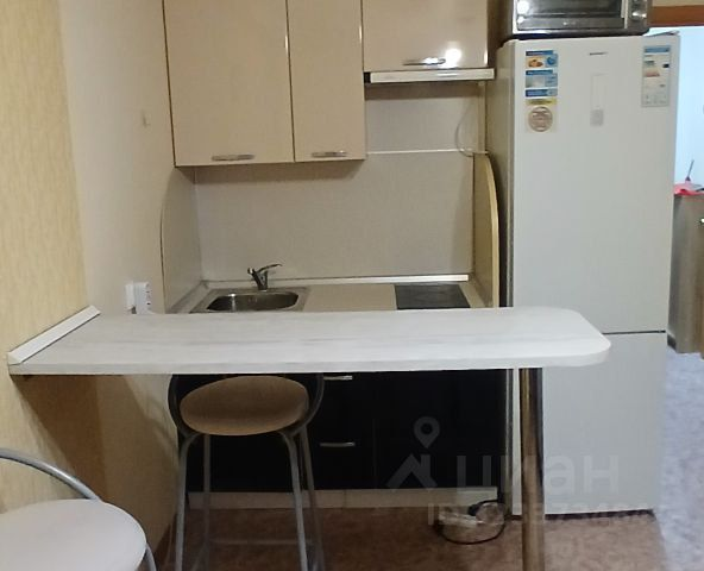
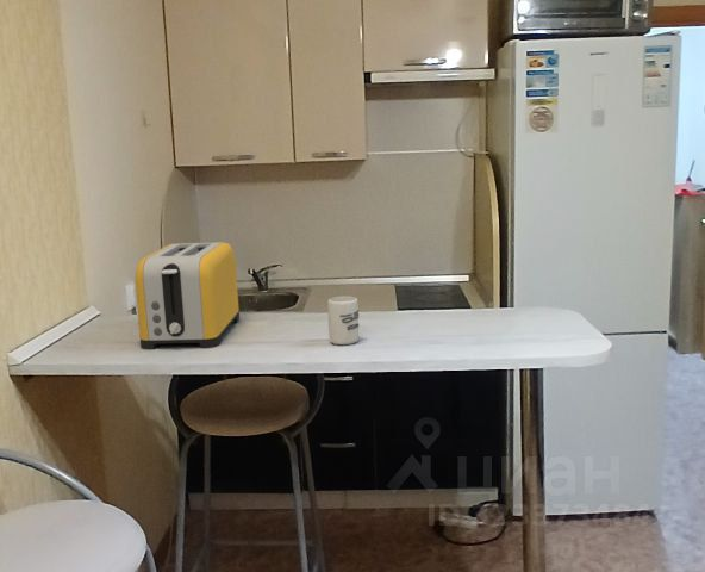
+ toaster [135,241,241,350]
+ cup [326,294,360,346]
